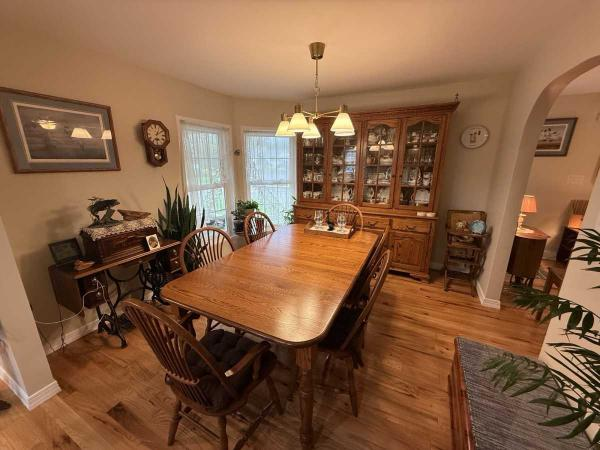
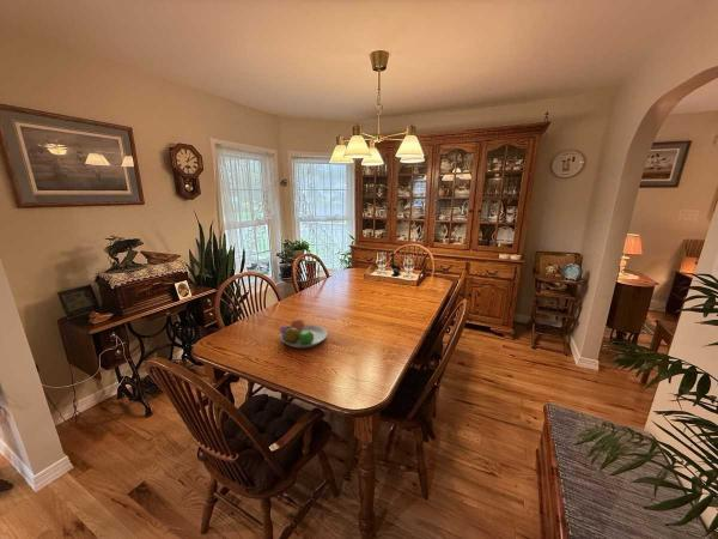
+ fruit bowl [279,316,329,349]
